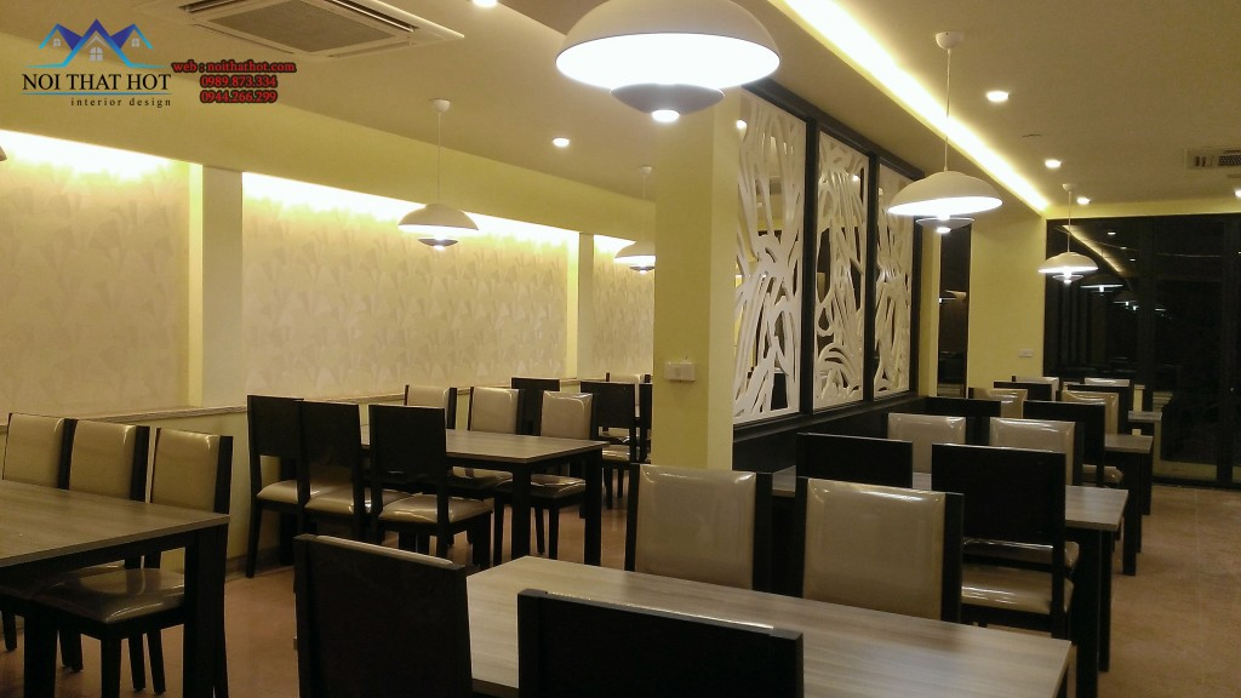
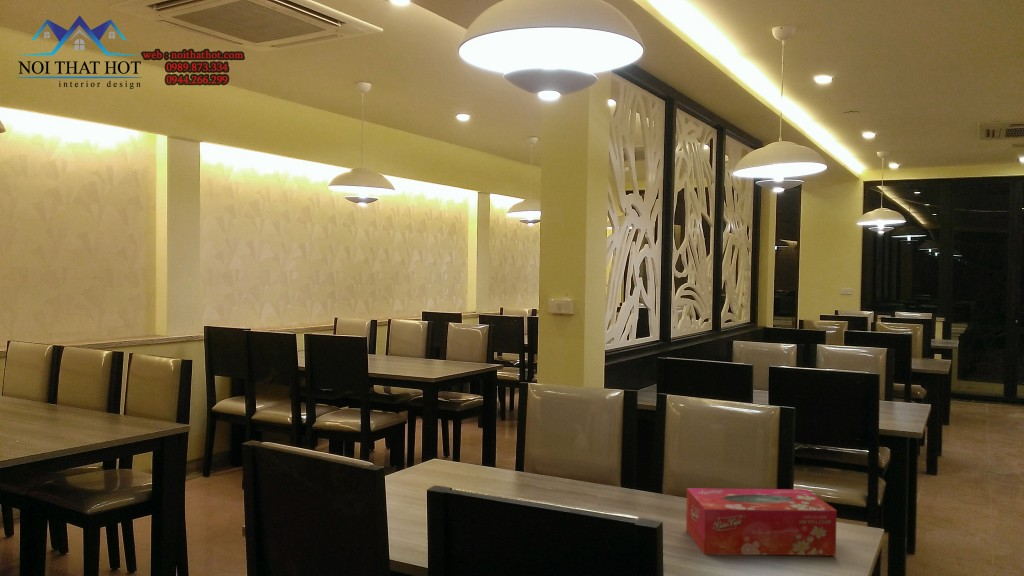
+ tissue box [685,487,838,557]
